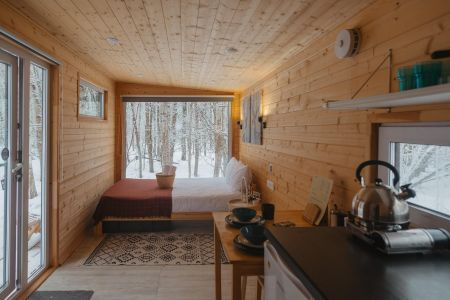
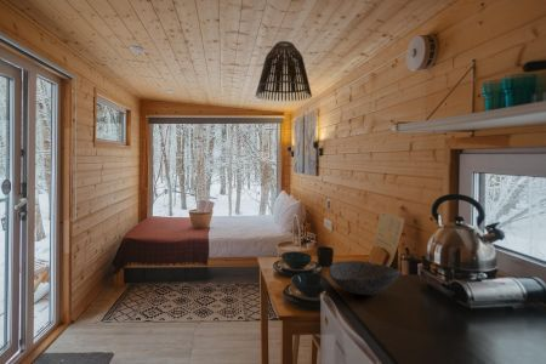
+ bowl [328,260,402,296]
+ lamp shade [255,40,313,102]
